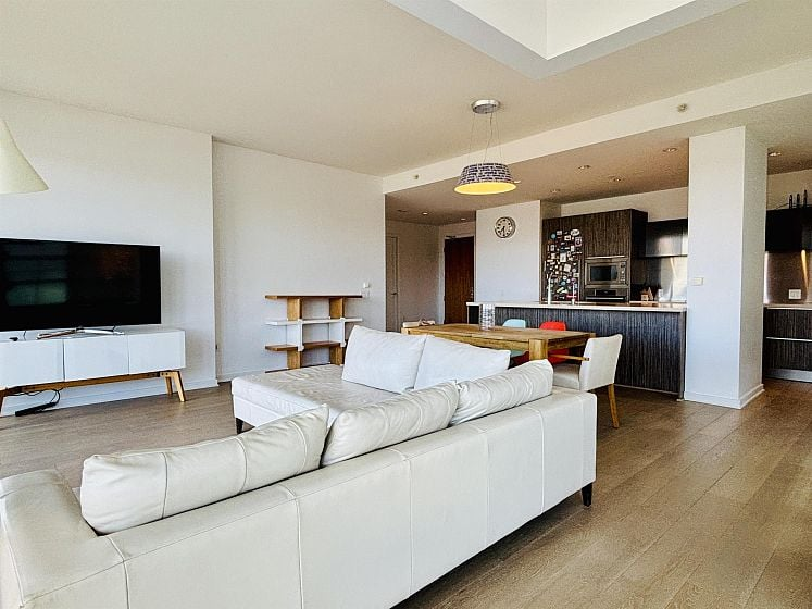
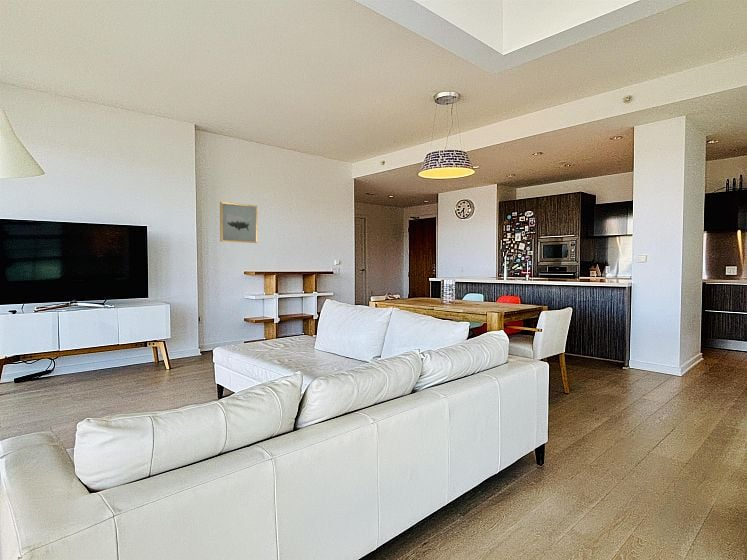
+ wall art [219,201,259,244]
